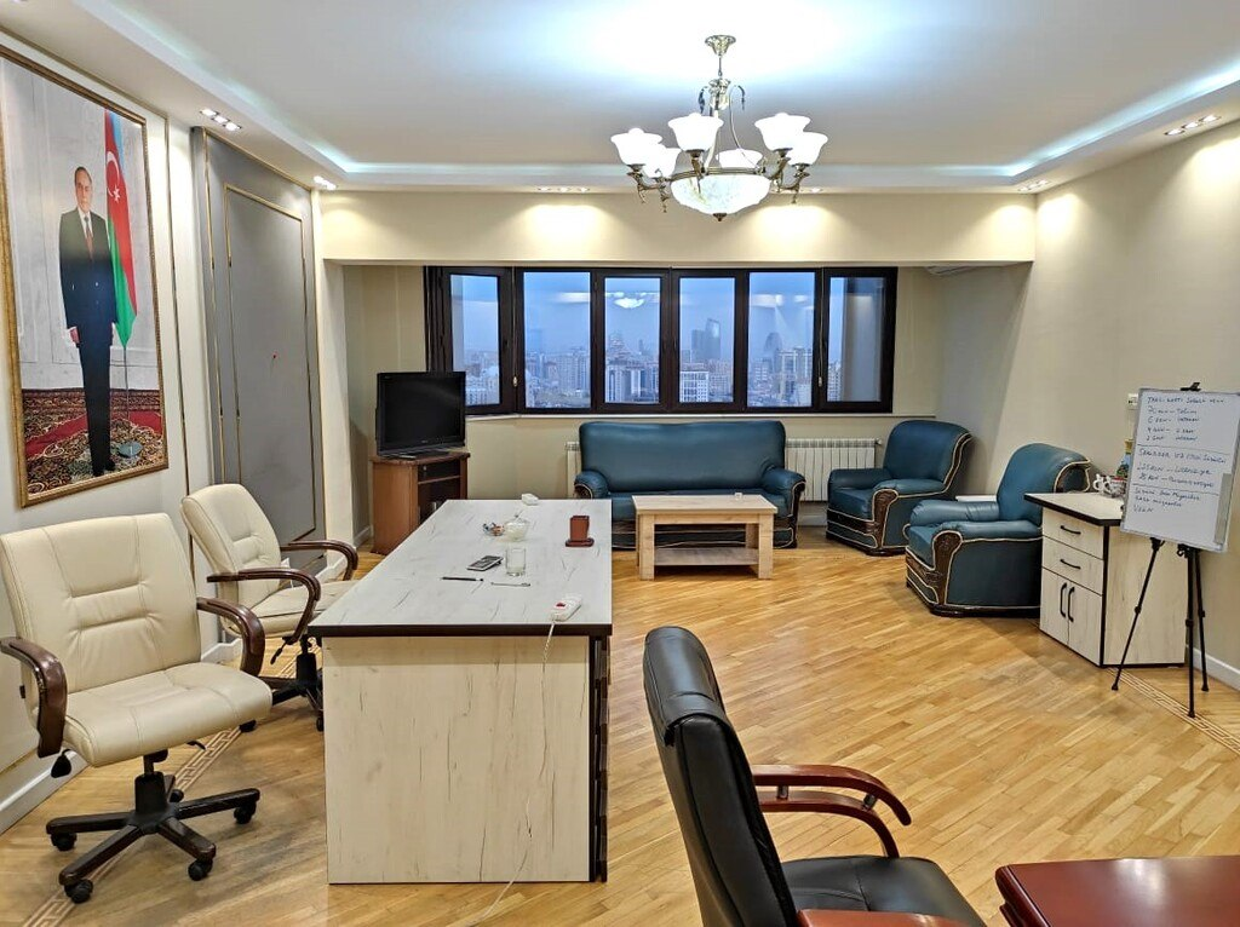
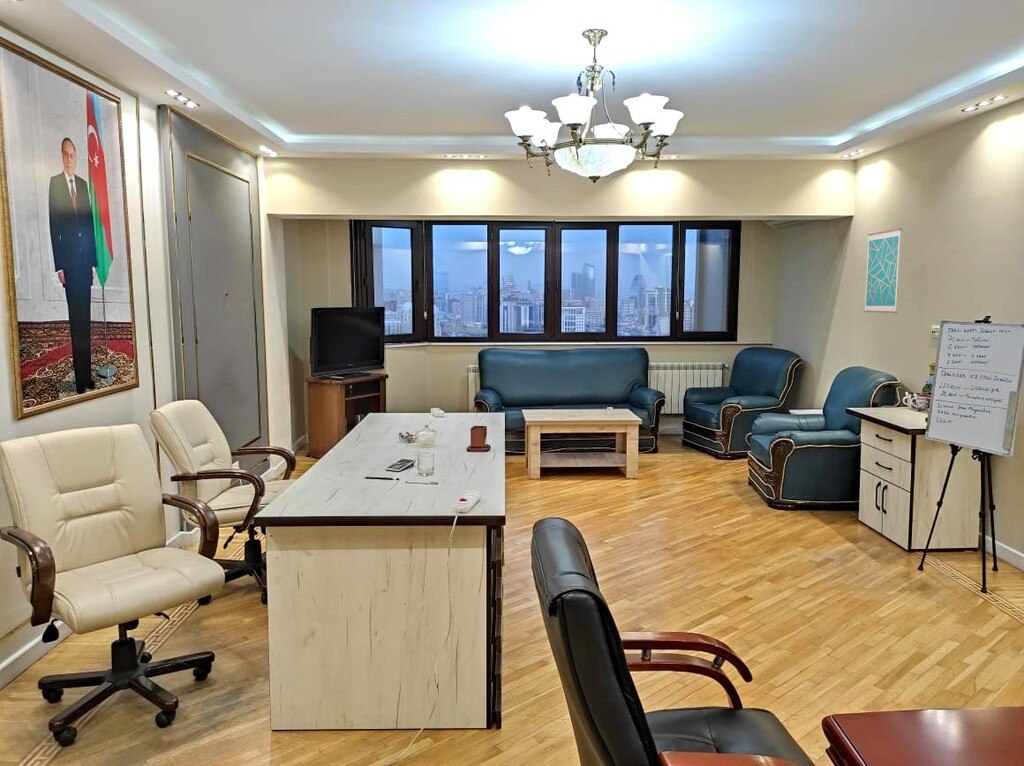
+ wall art [863,228,903,314]
